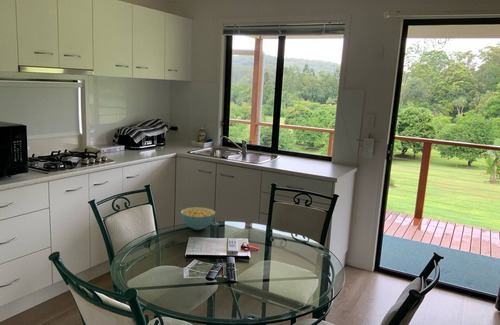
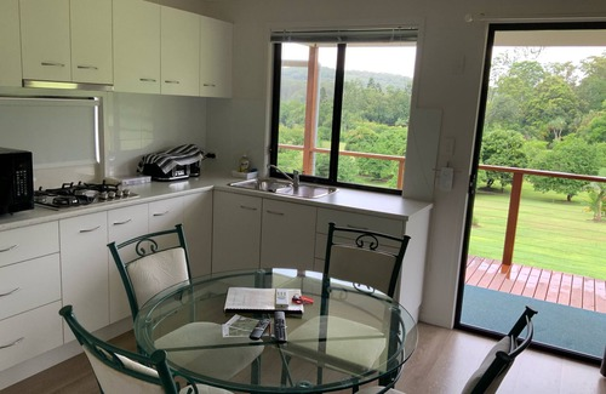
- cereal bowl [180,206,216,231]
